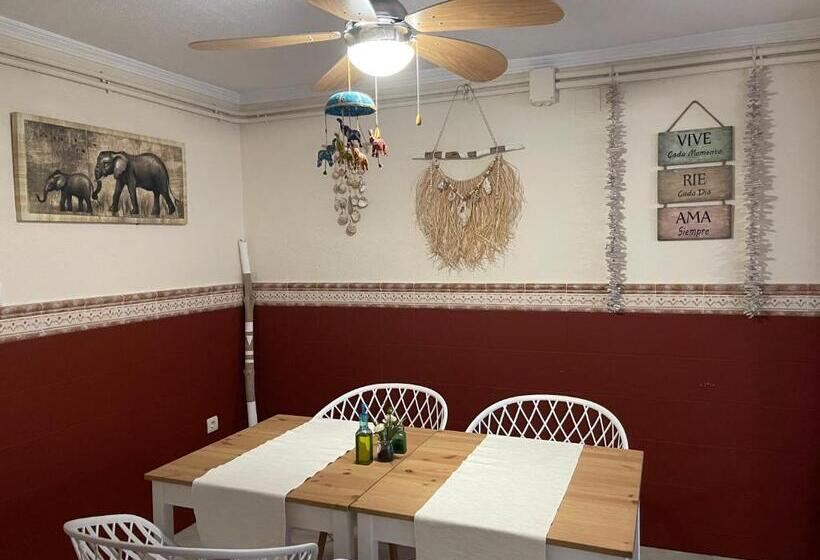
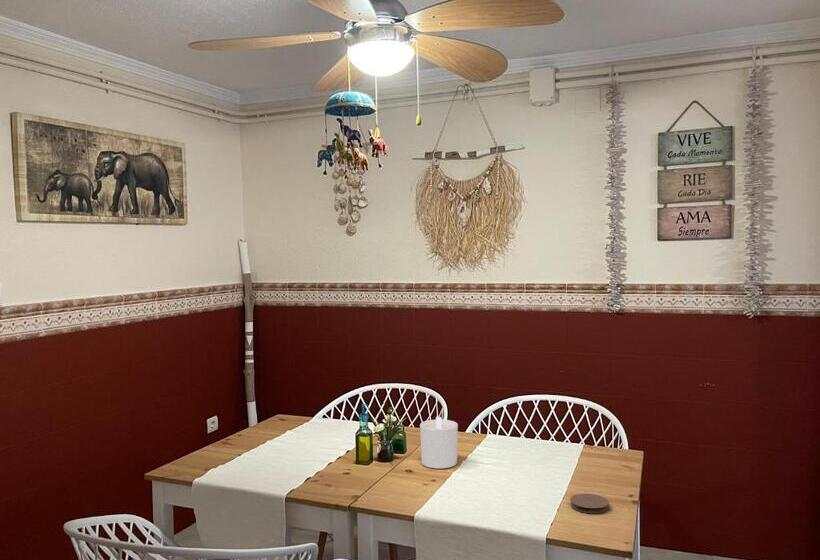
+ coaster [569,493,610,514]
+ candle [419,416,459,469]
